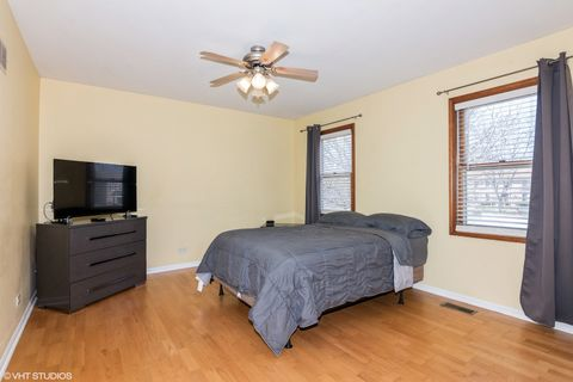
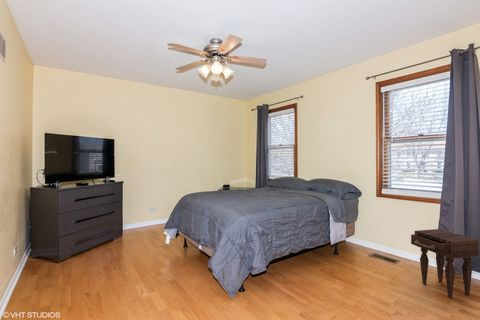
+ nightstand [410,228,480,299]
